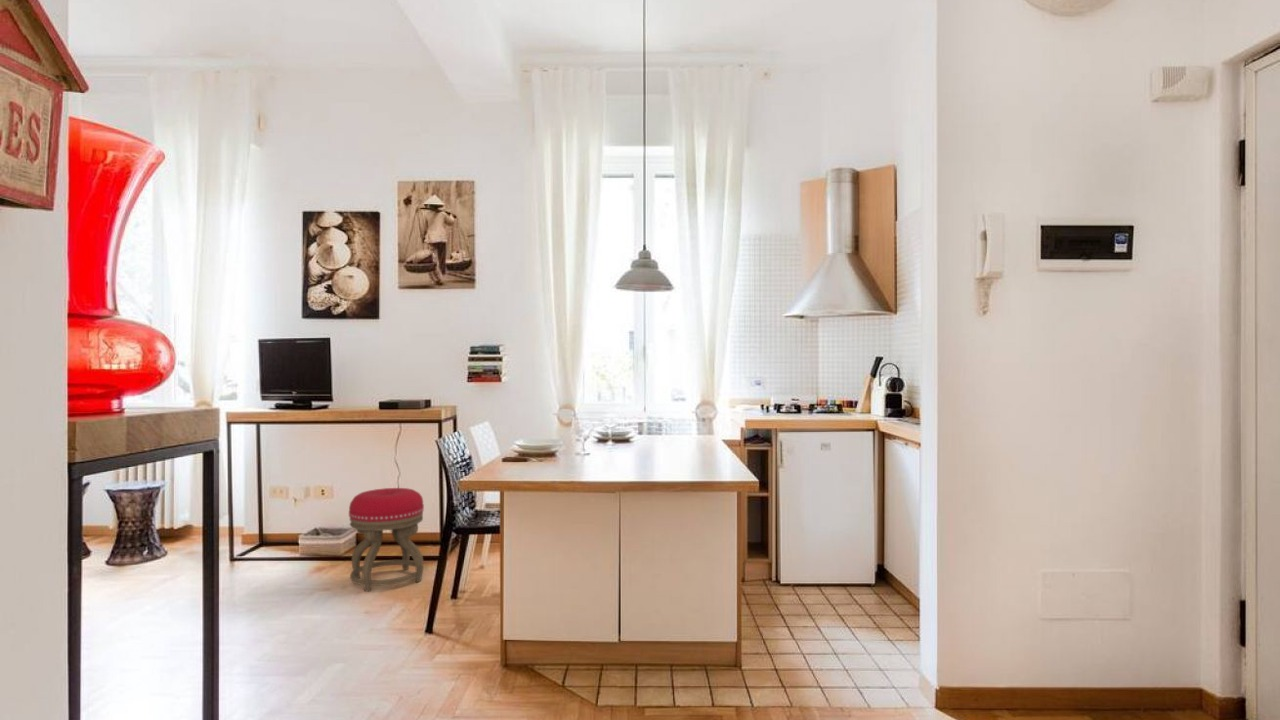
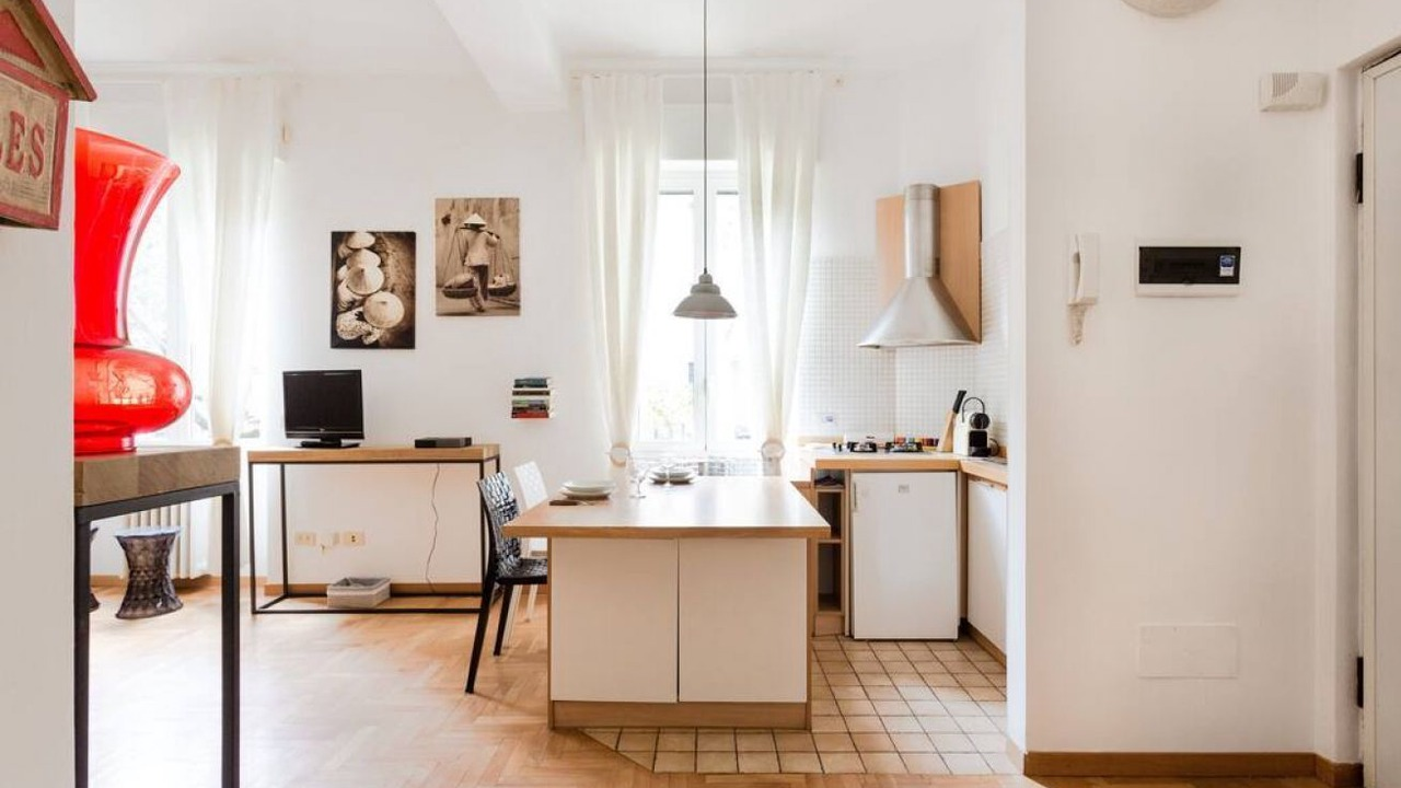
- stool [348,487,425,592]
